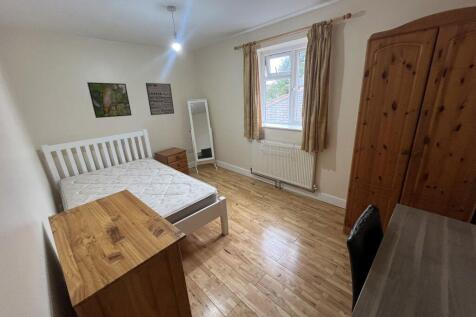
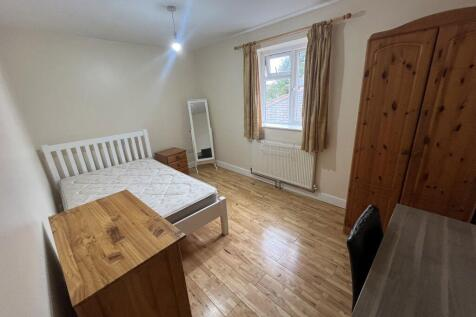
- wall art [145,82,175,116]
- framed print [86,81,133,119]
